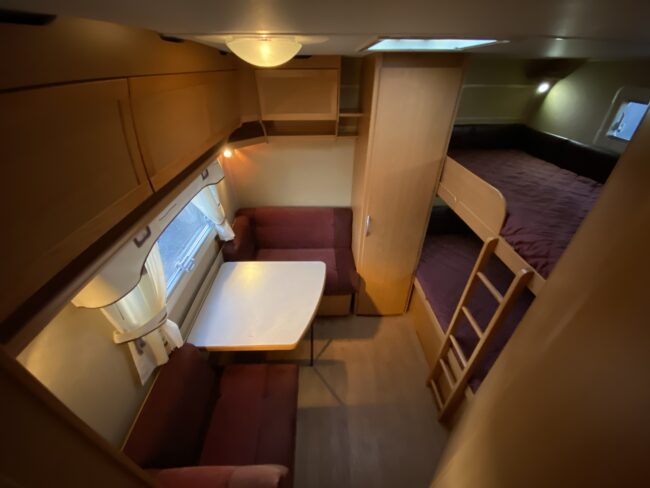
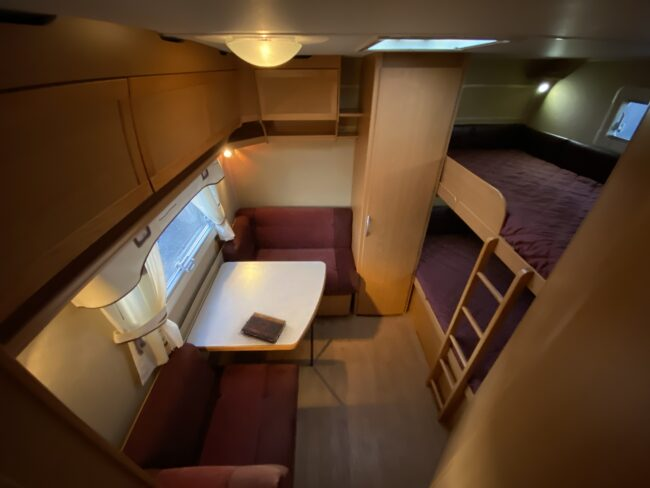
+ book [240,311,287,344]
